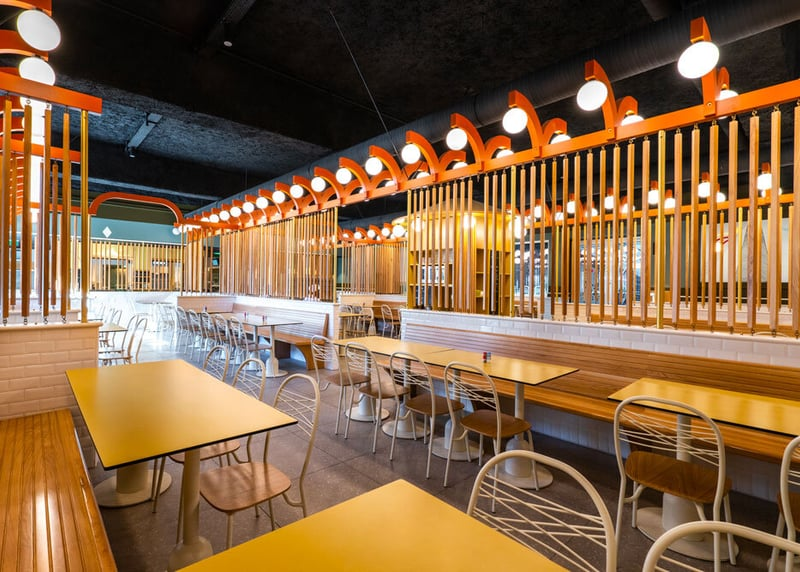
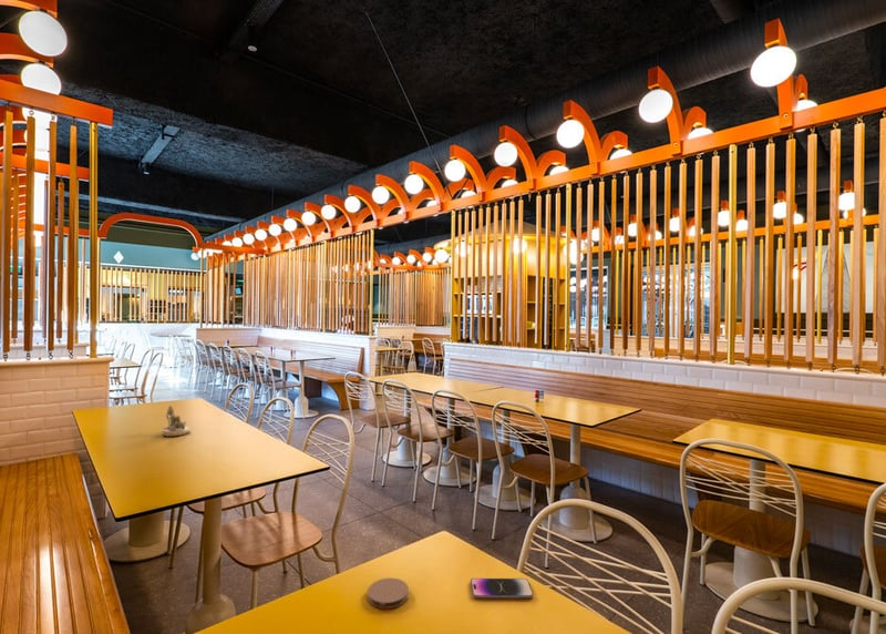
+ succulent planter [161,405,190,437]
+ smartphone [470,577,534,599]
+ coaster [367,576,410,610]
